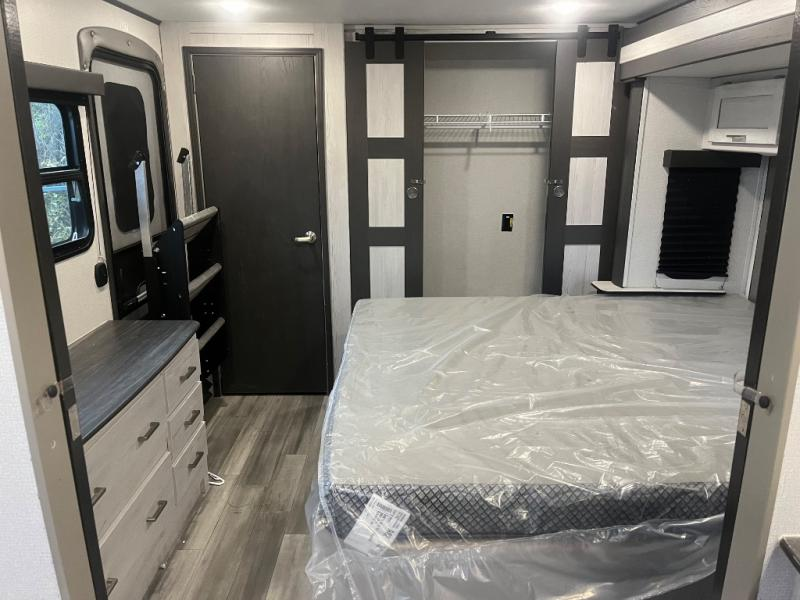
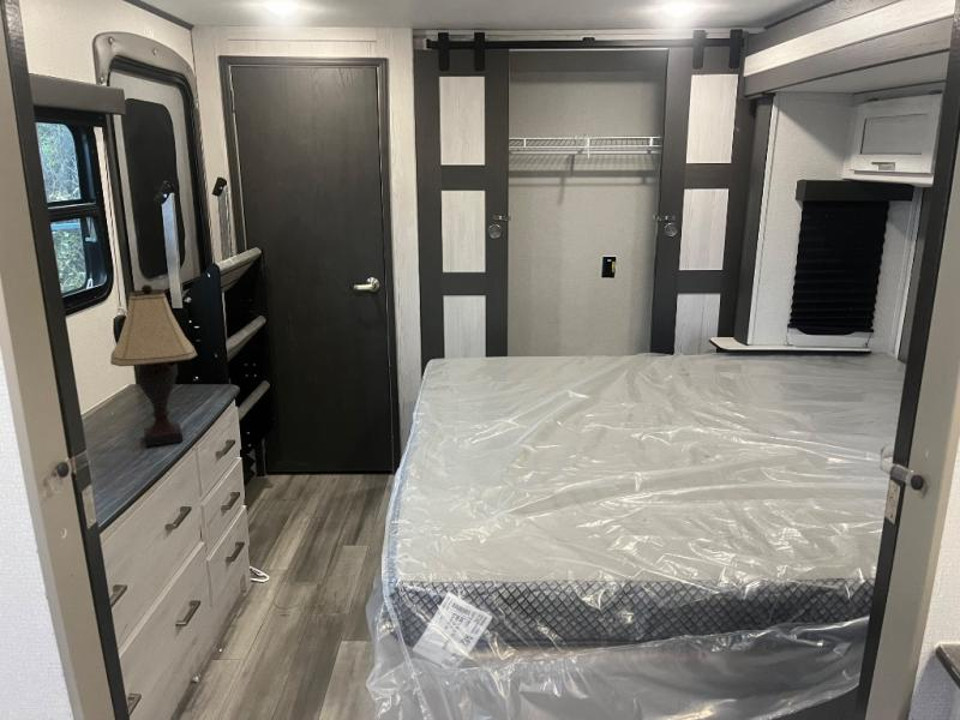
+ lamp [109,283,198,448]
